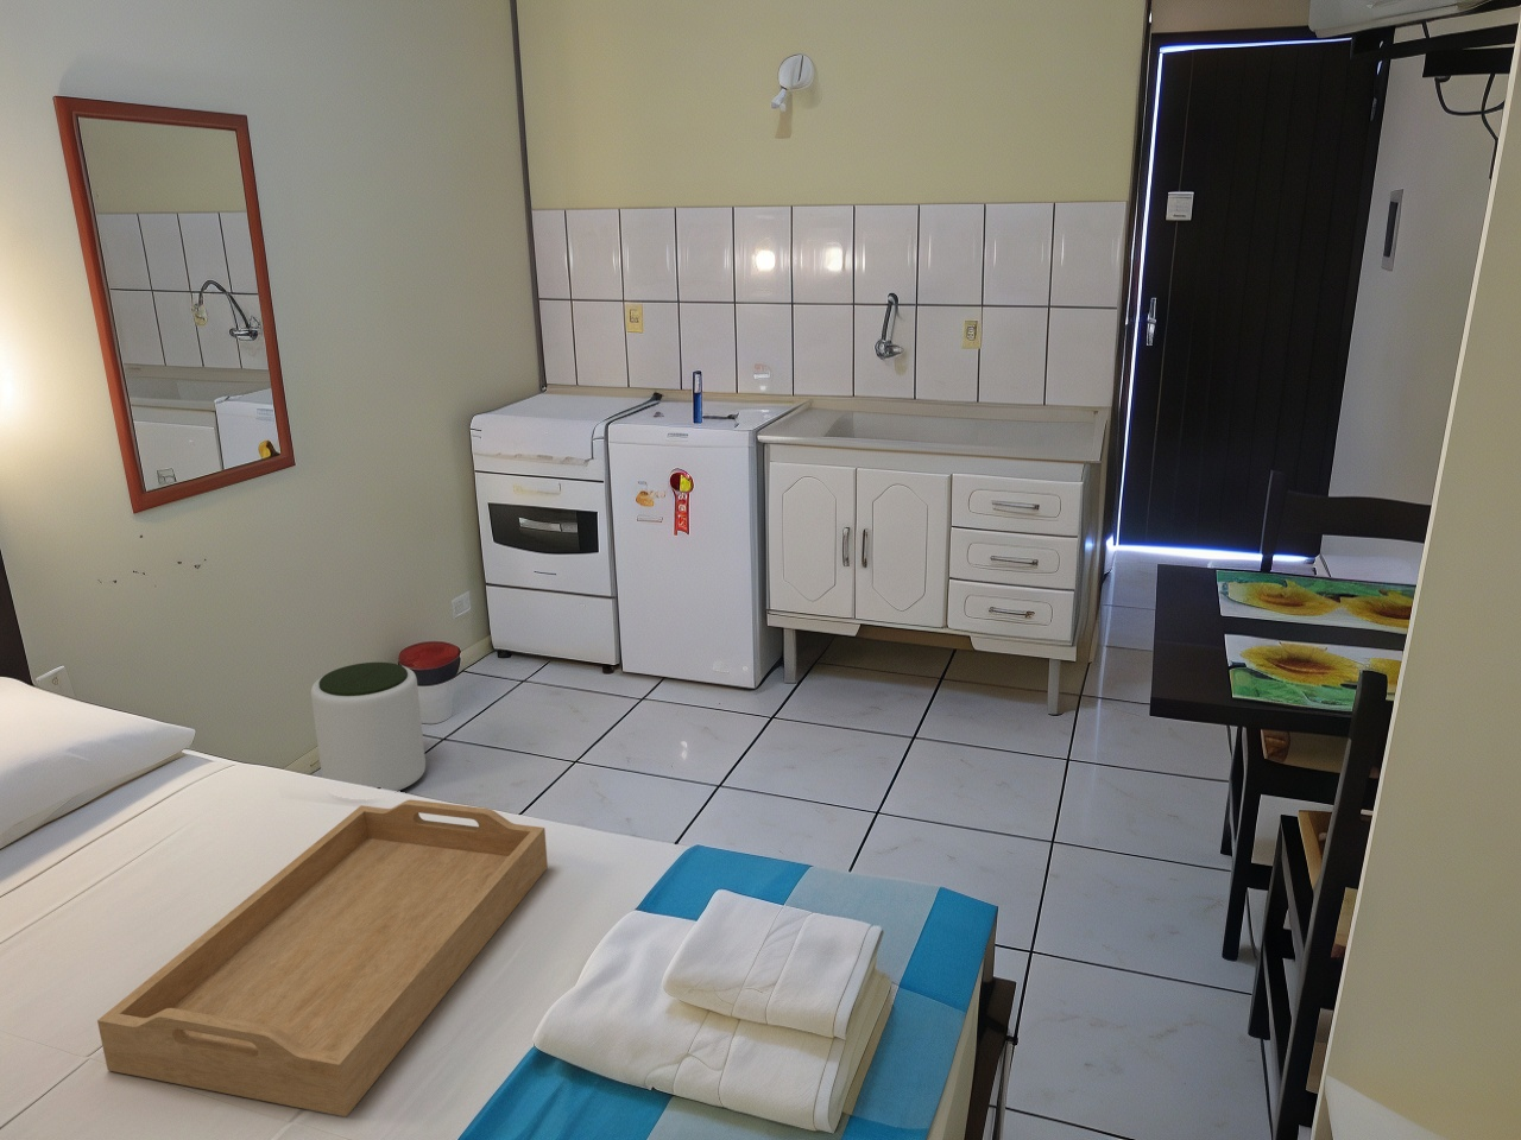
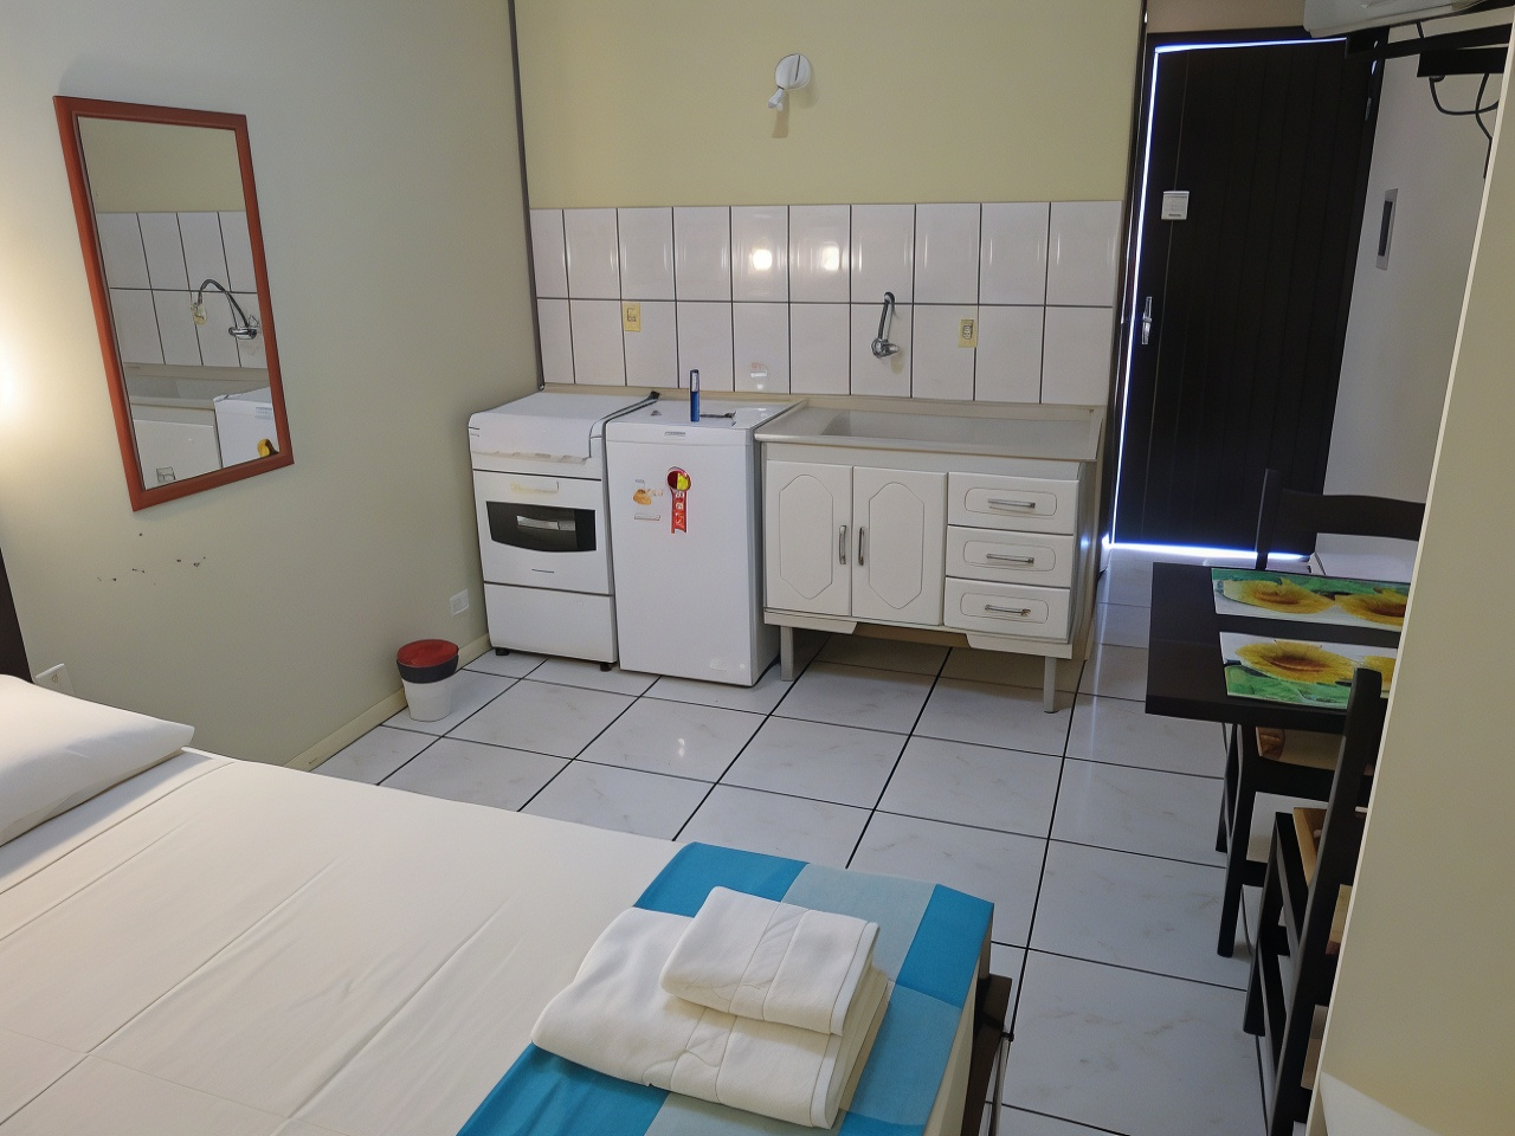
- serving tray [96,798,549,1117]
- plant pot [310,661,426,792]
